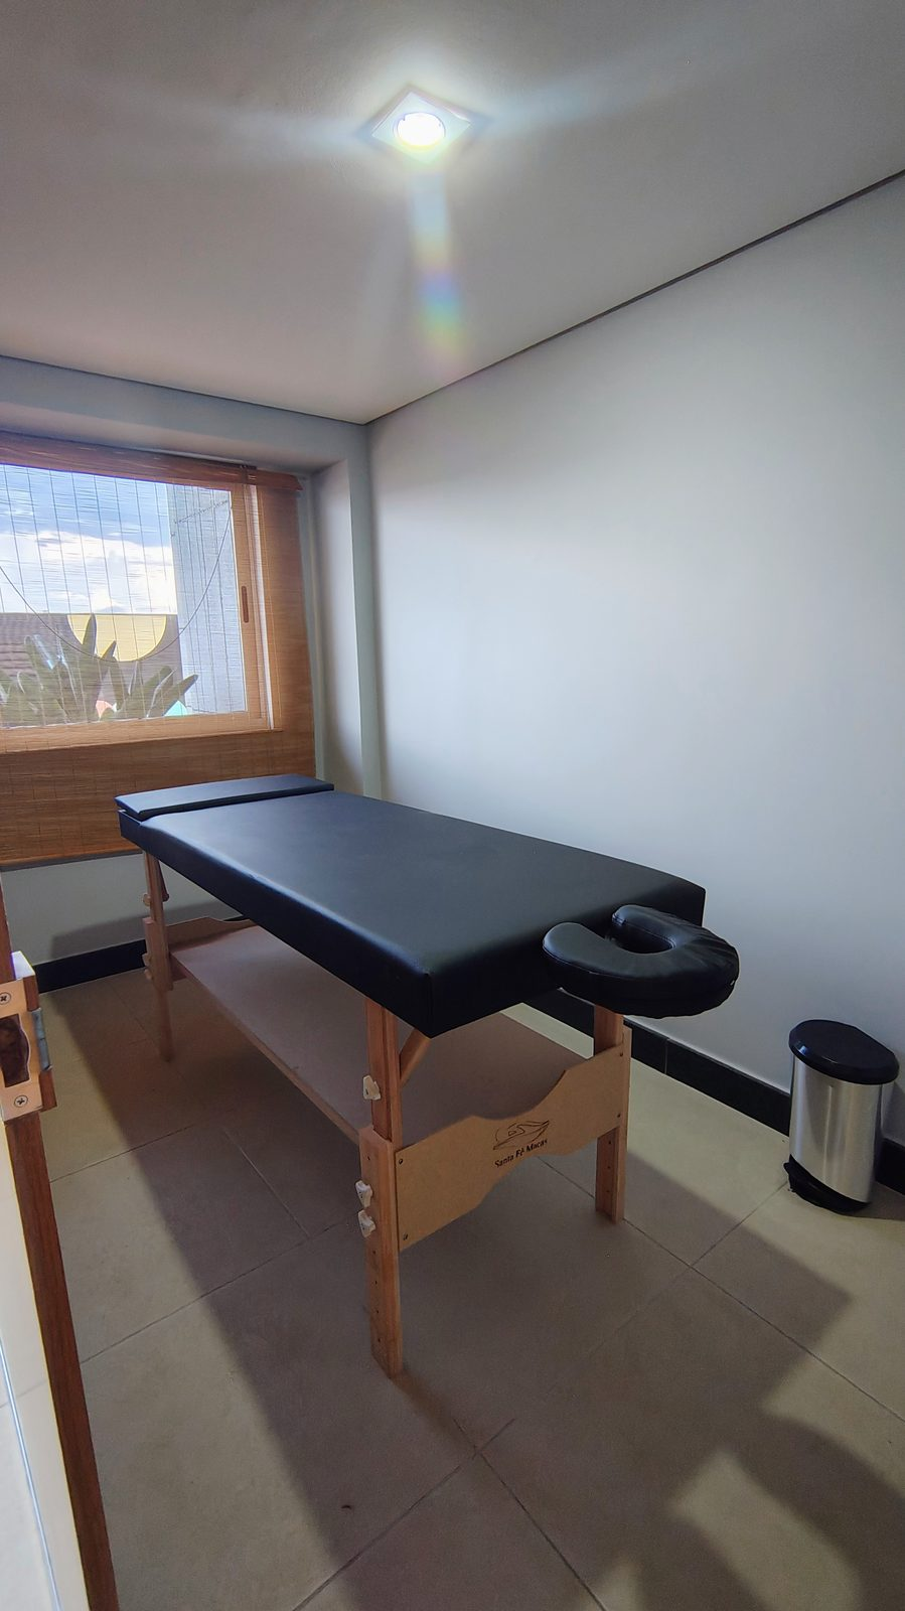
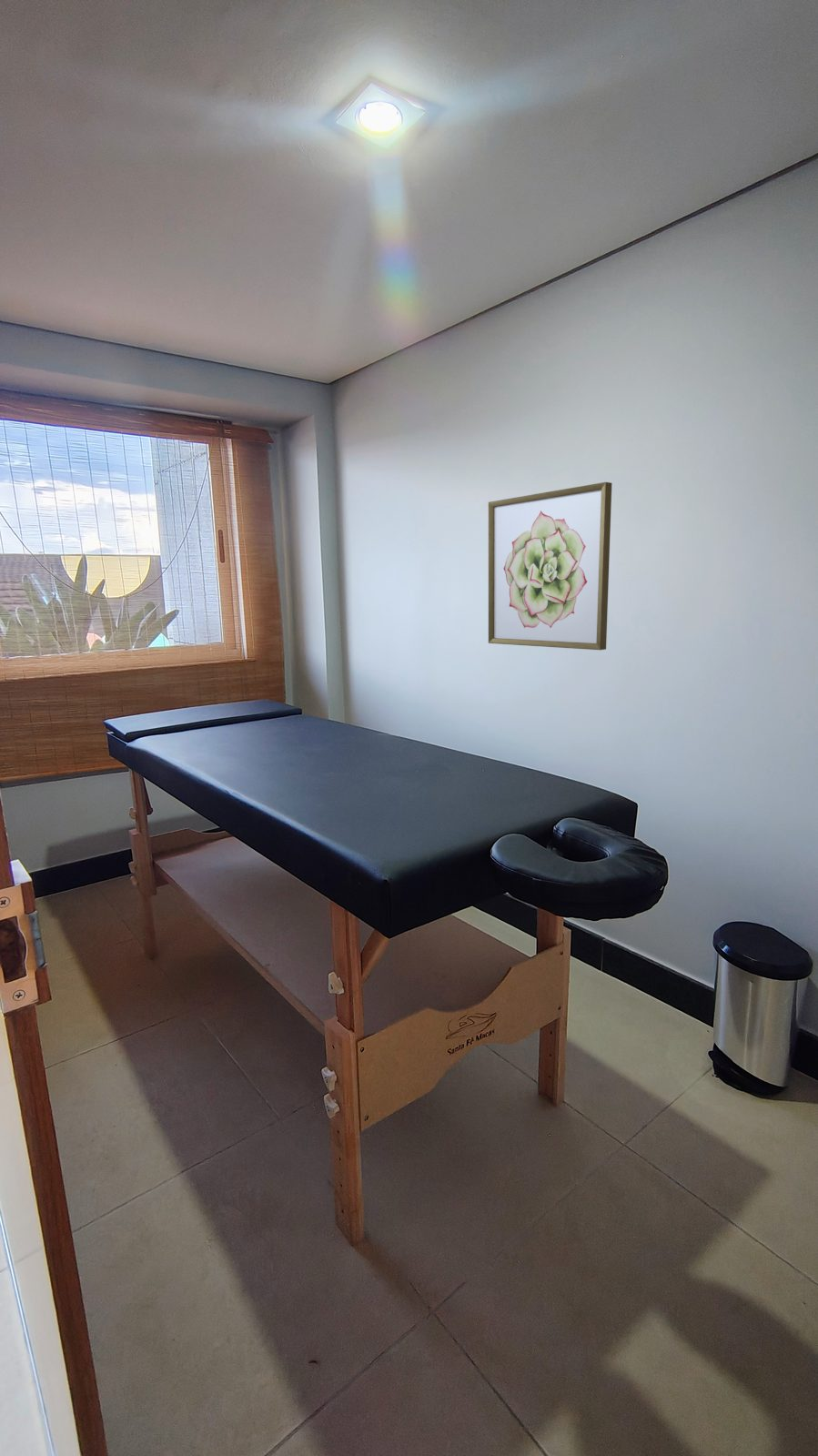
+ wall art [488,481,612,651]
